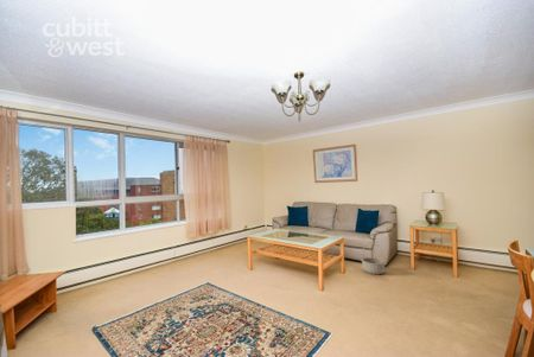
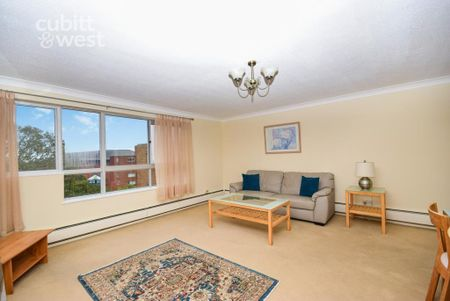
- basket [361,242,387,275]
